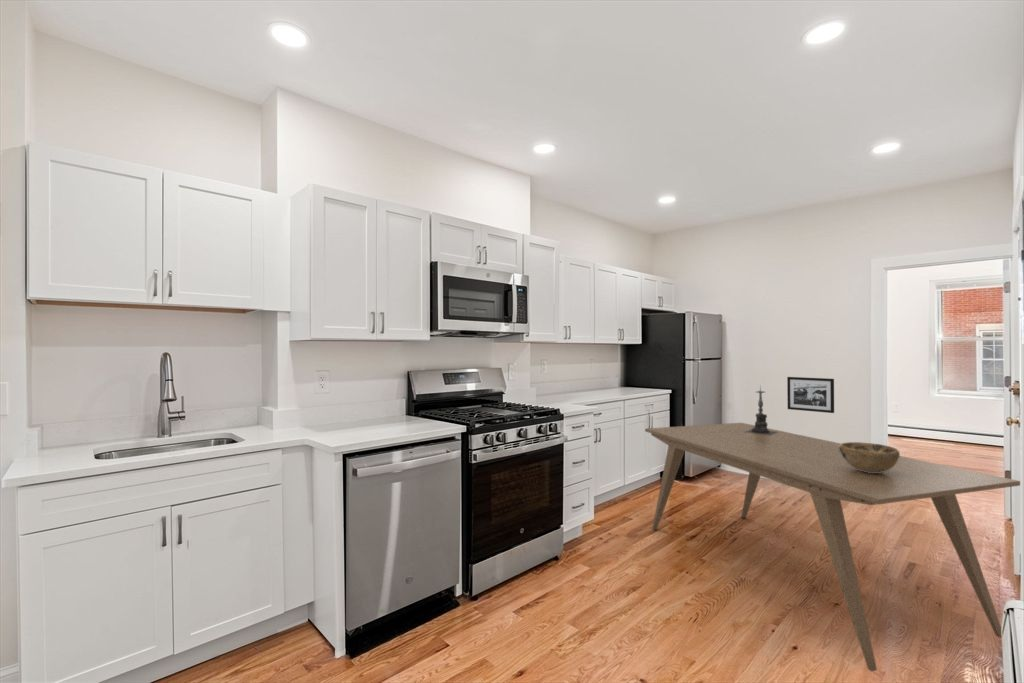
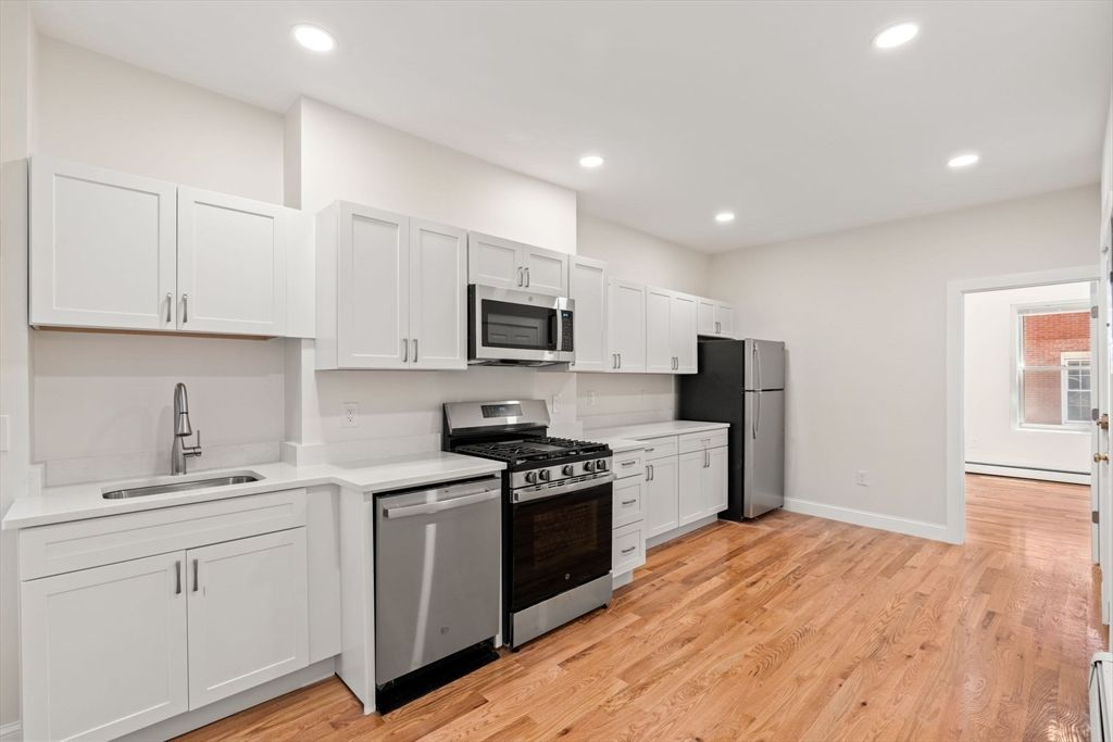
- decorative bowl [839,441,901,473]
- candle holder [746,384,777,435]
- picture frame [786,376,835,414]
- dining table [644,422,1021,672]
